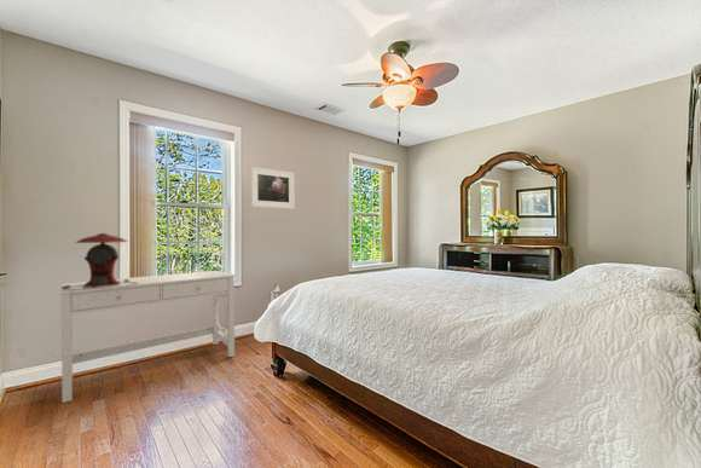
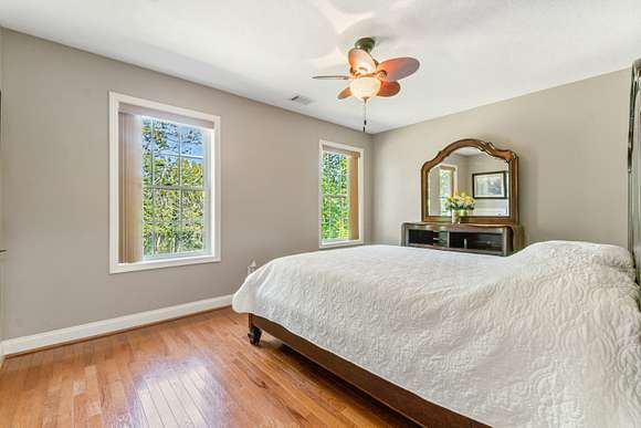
- desk [58,270,236,404]
- table lamp [63,232,135,290]
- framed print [250,166,295,210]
